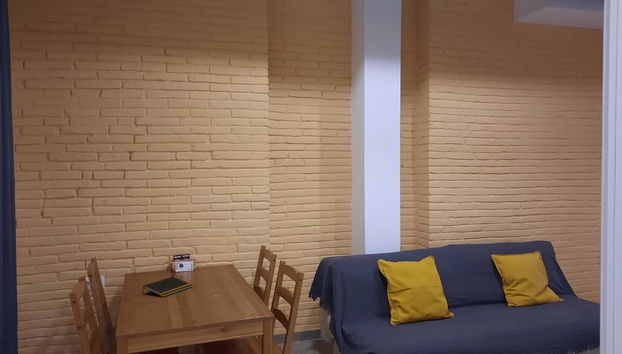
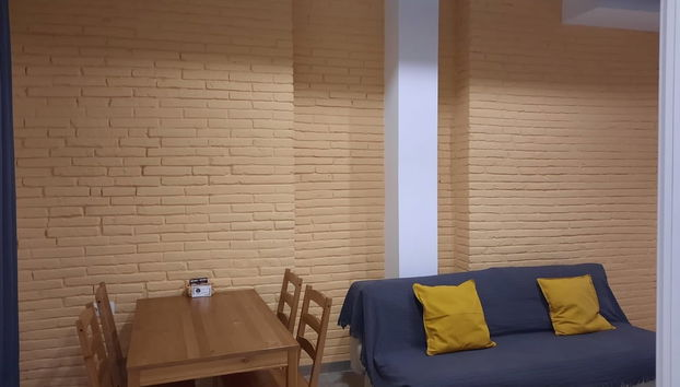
- notepad [141,276,193,298]
